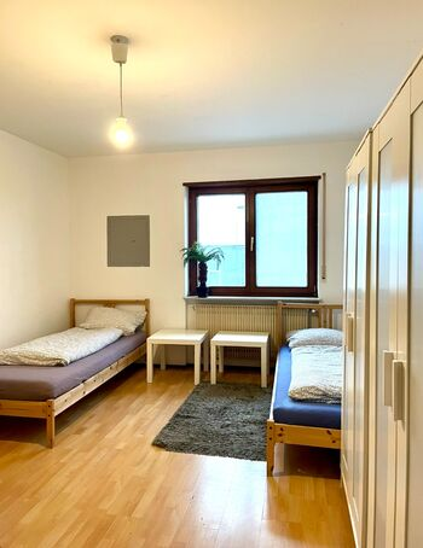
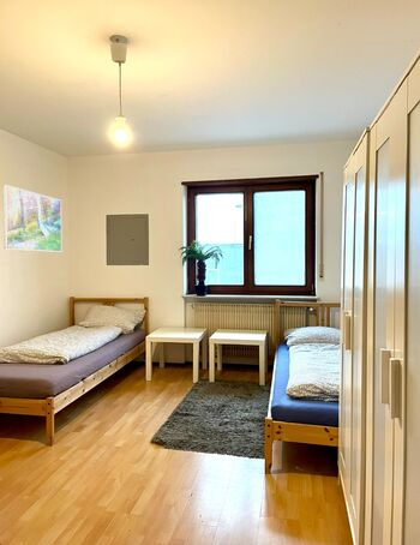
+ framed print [2,184,62,253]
